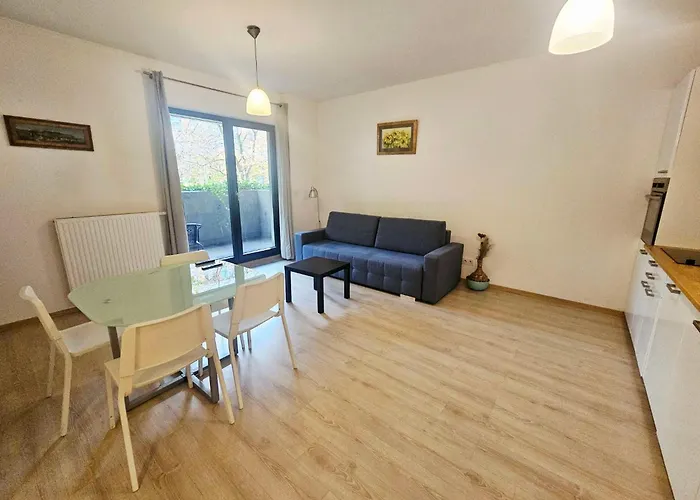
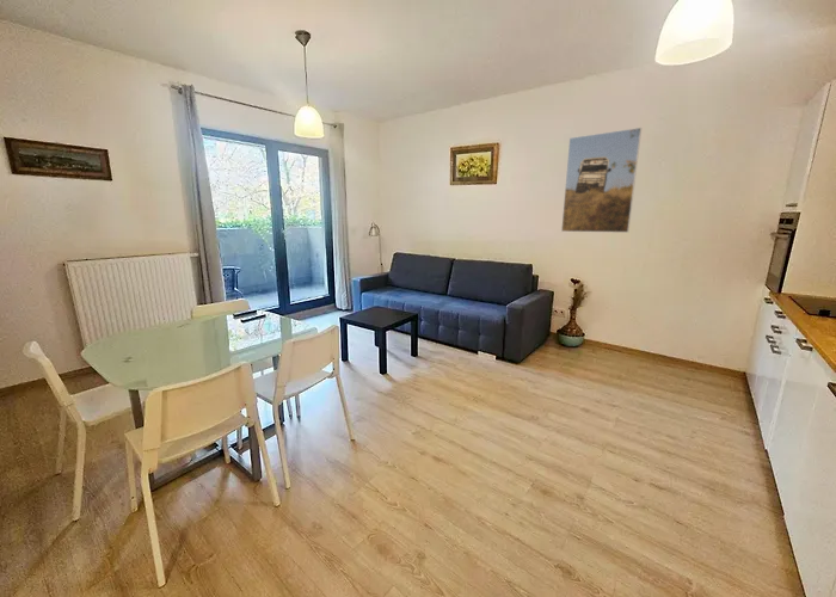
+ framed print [560,127,643,234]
